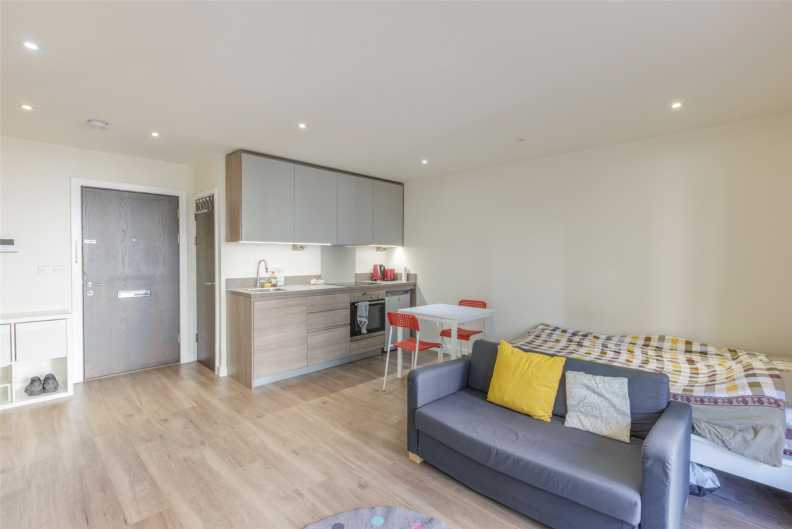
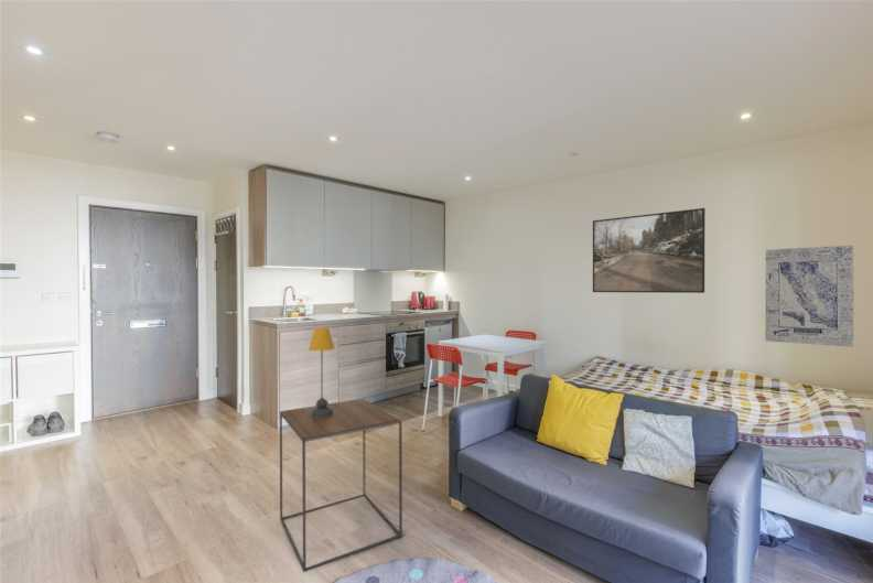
+ wall art [764,245,855,348]
+ table lamp [308,326,335,418]
+ side table [279,398,403,573]
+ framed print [592,207,707,294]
